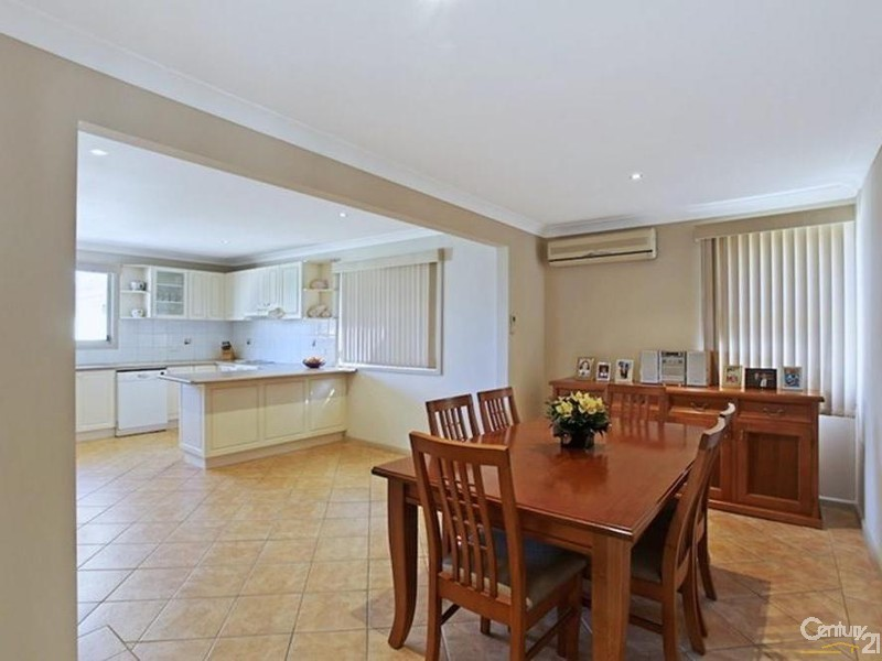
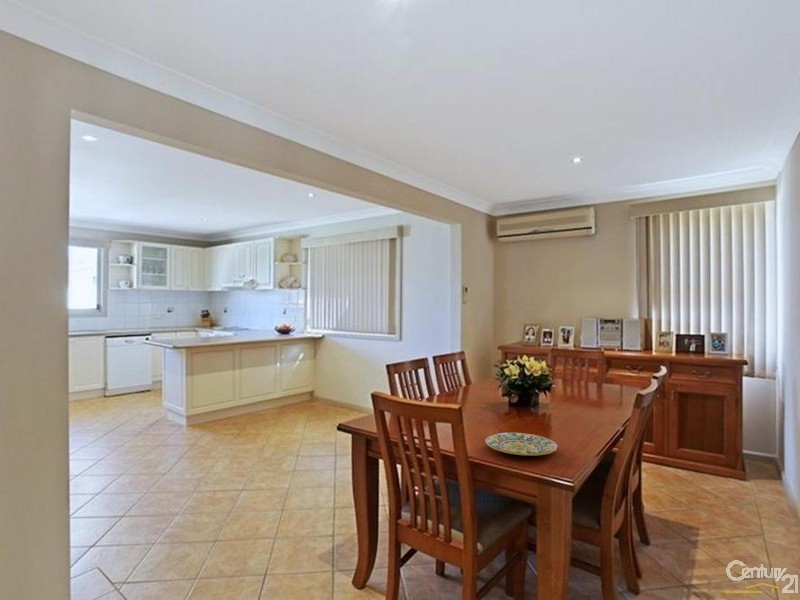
+ plate [484,432,558,456]
